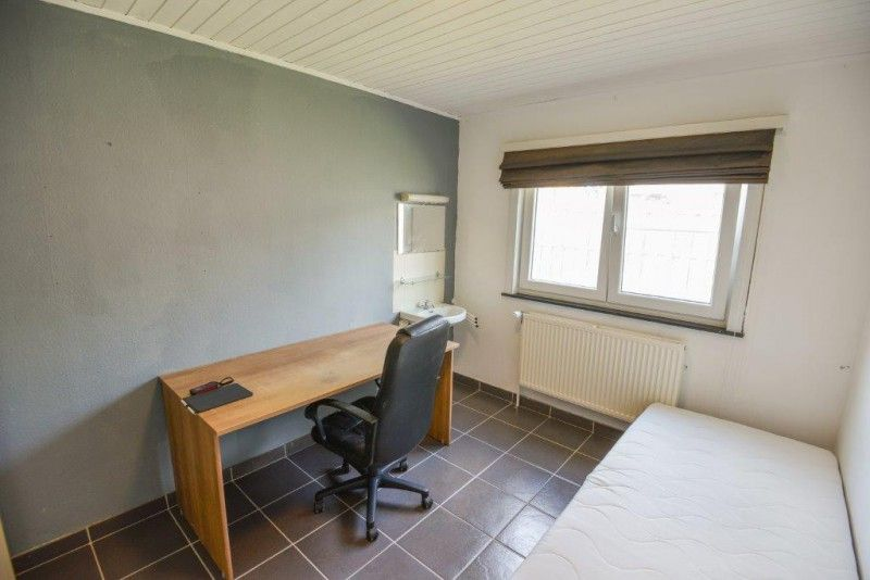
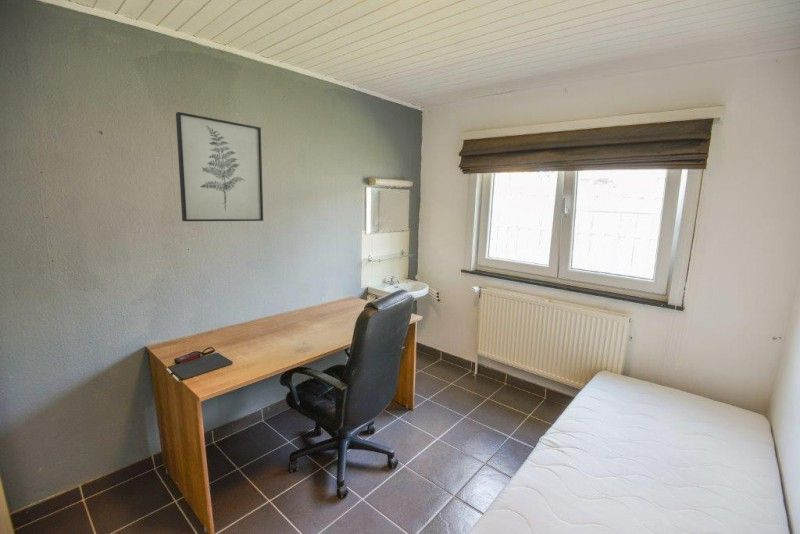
+ wall art [175,111,264,222]
